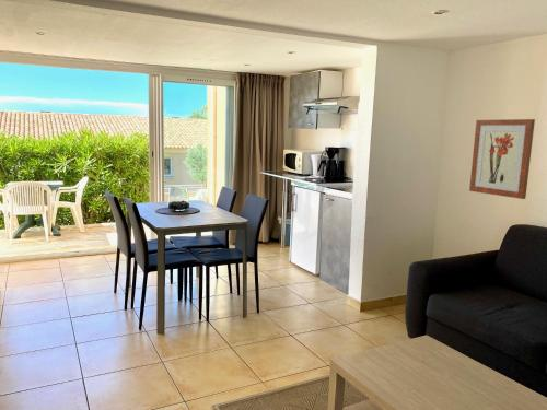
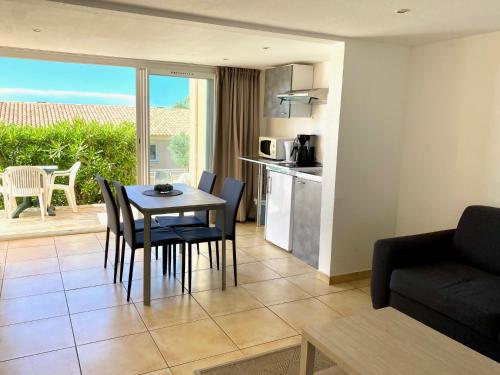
- wall art [468,118,536,200]
